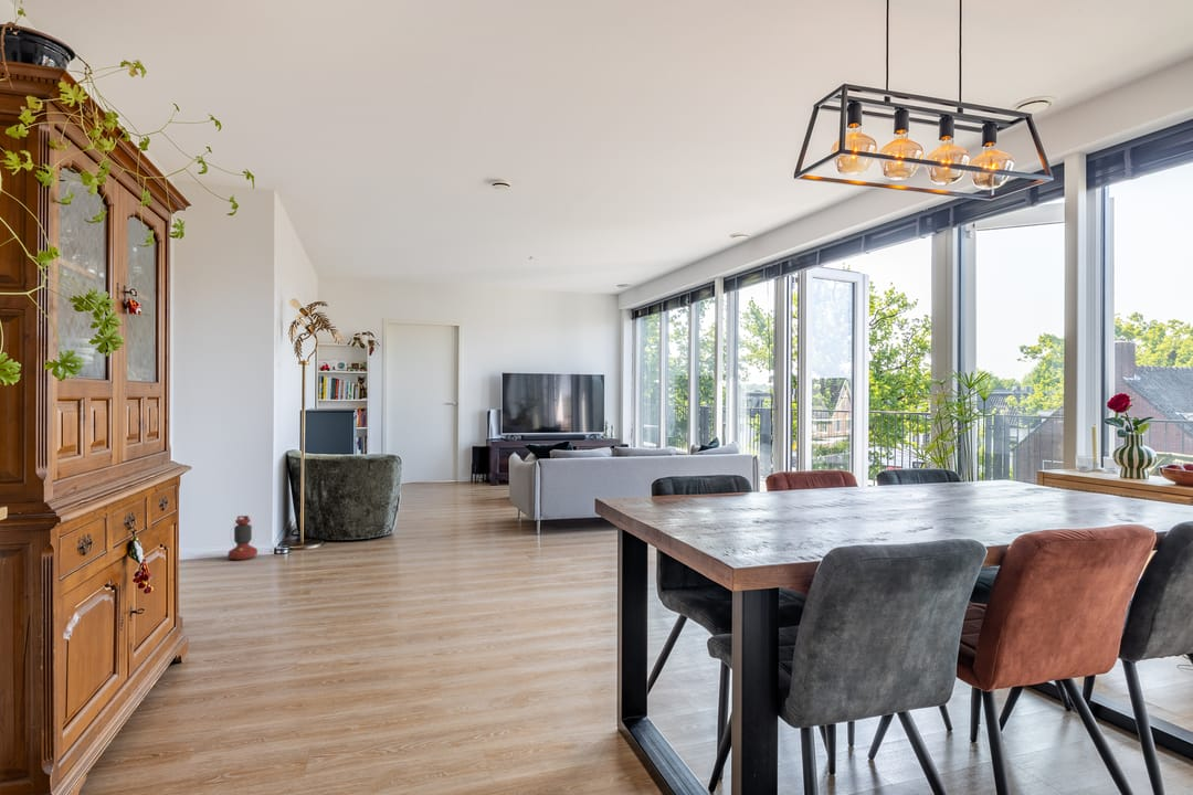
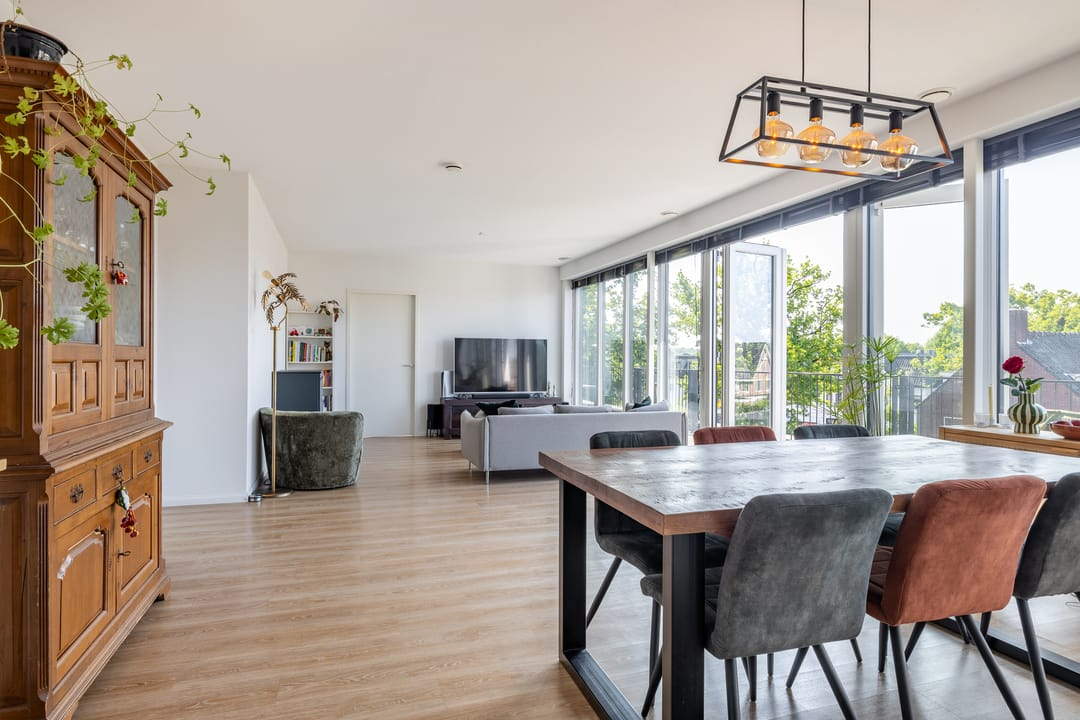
- lantern [228,515,258,561]
